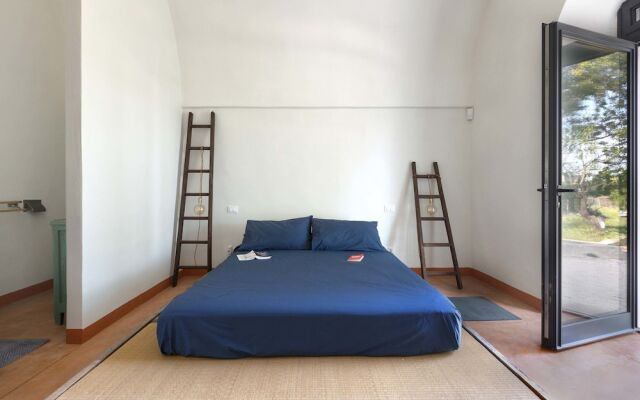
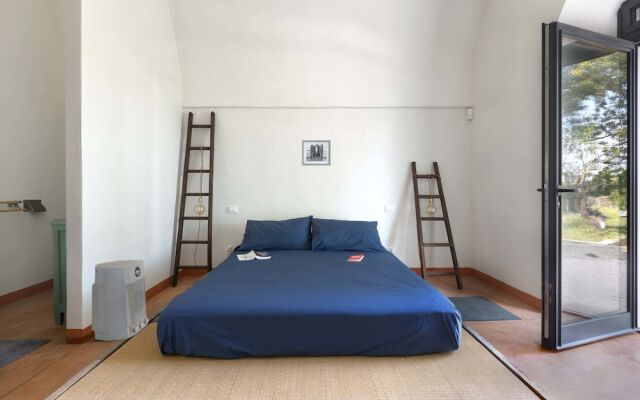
+ wall art [301,139,332,167]
+ air purifier [91,259,149,342]
